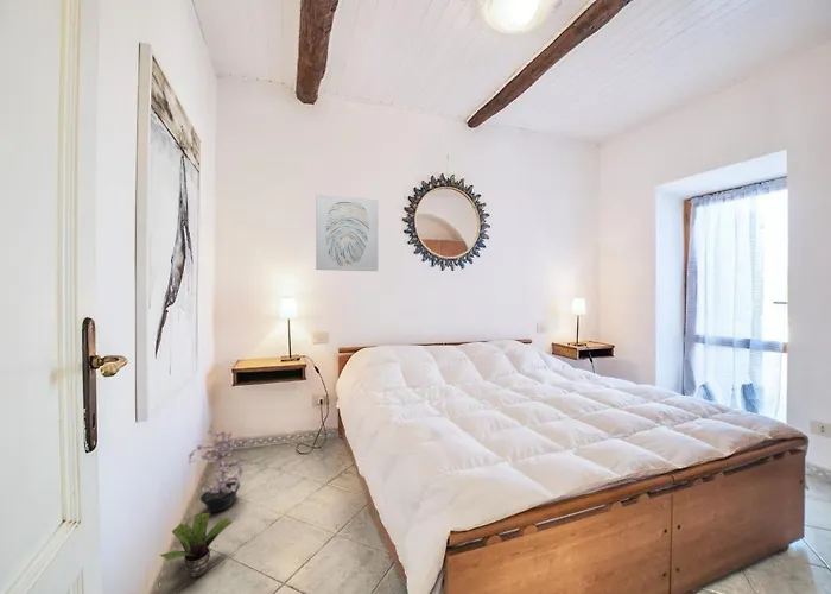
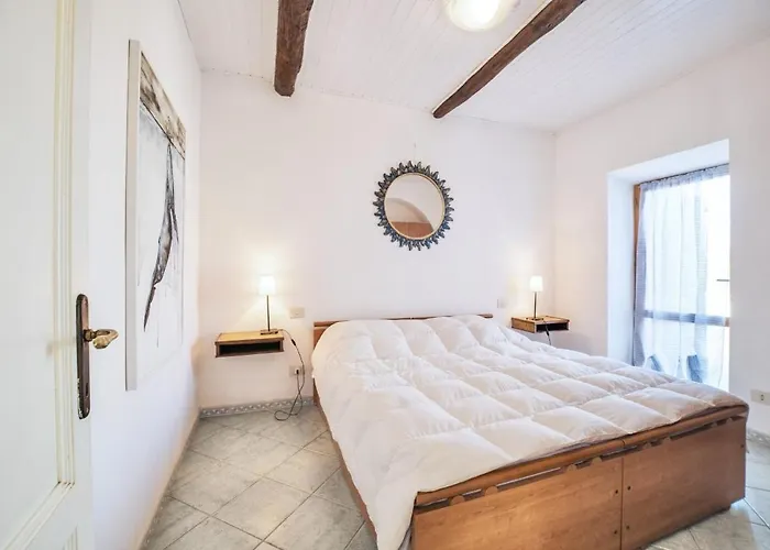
- wall art [315,194,379,272]
- potted plant [185,423,245,513]
- potted plant [159,512,234,579]
